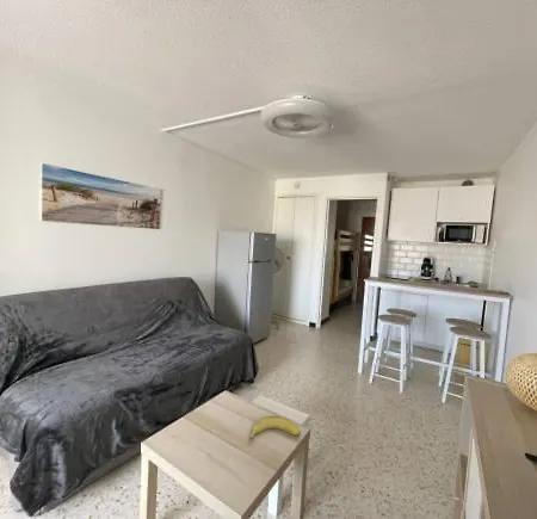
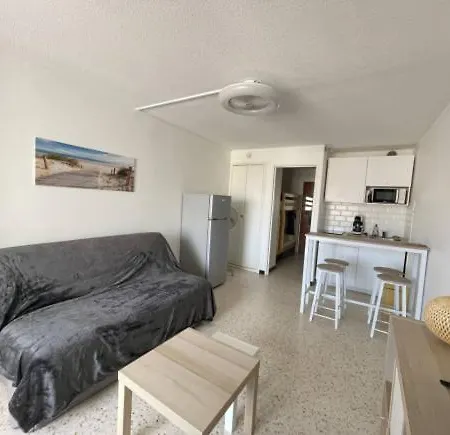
- fruit [247,414,302,443]
